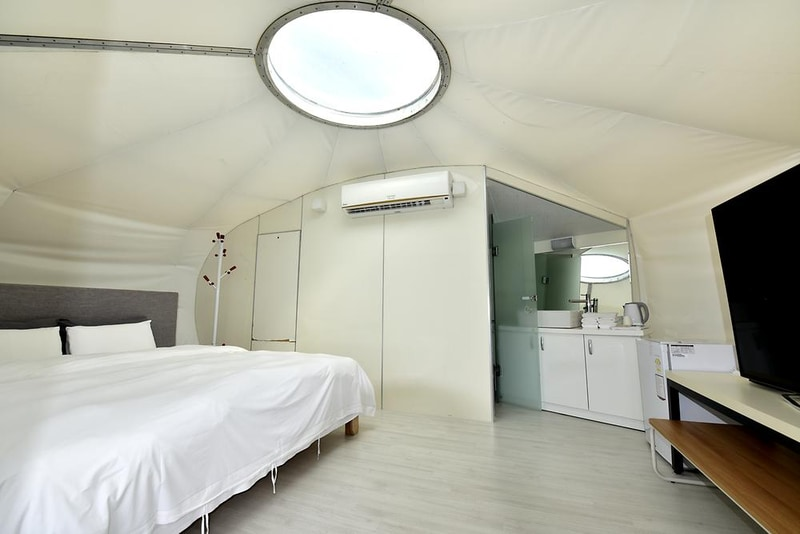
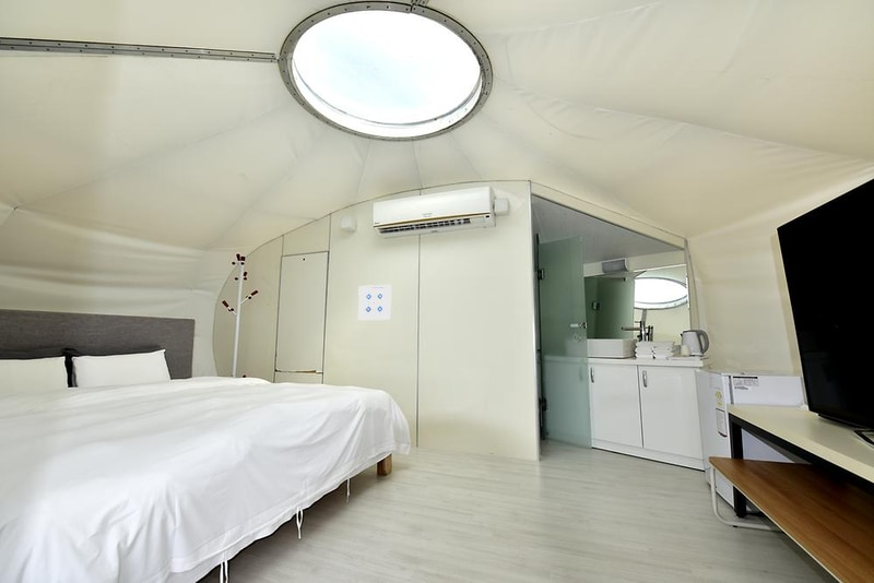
+ wall art [357,284,392,321]
